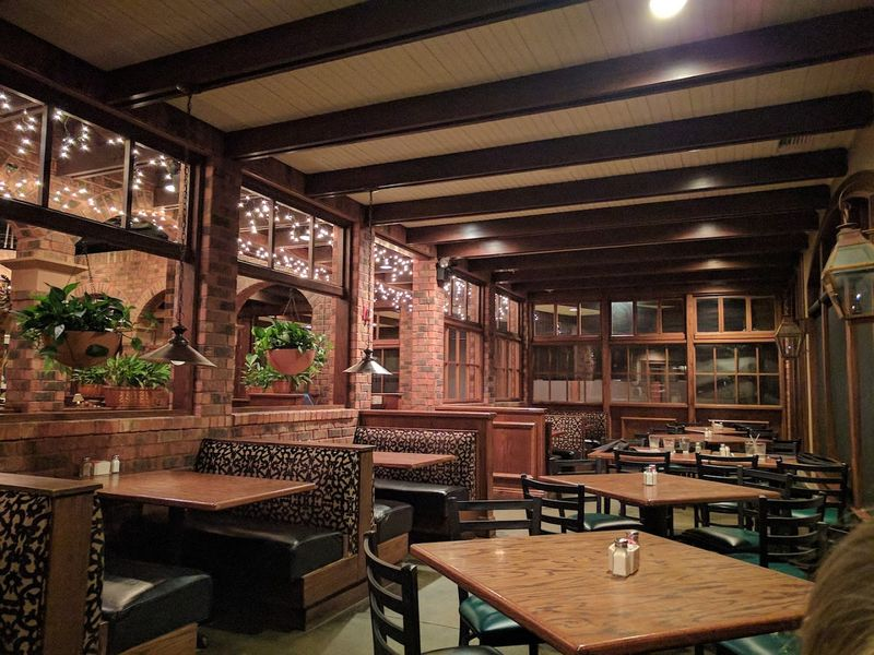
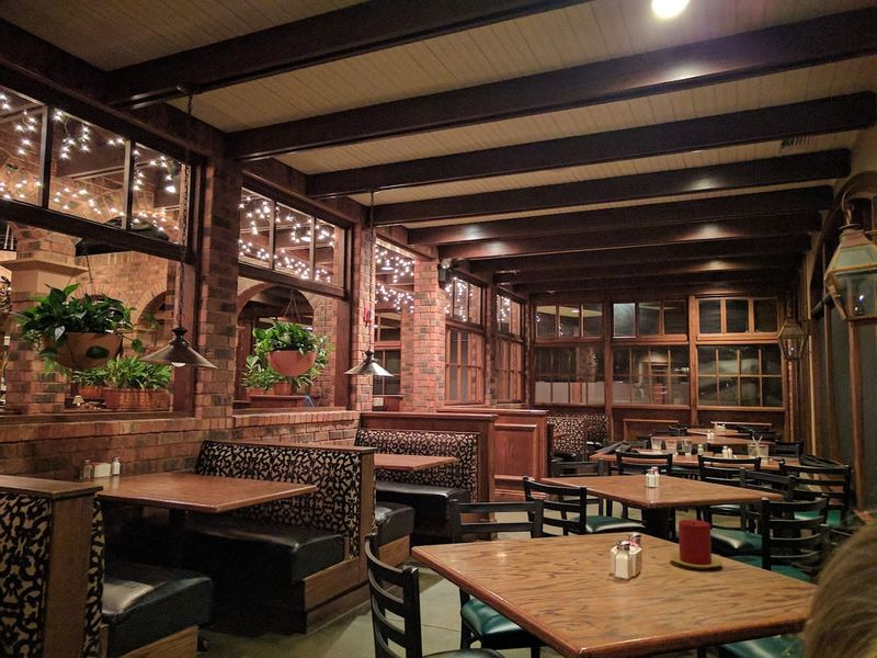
+ candle [669,519,724,570]
